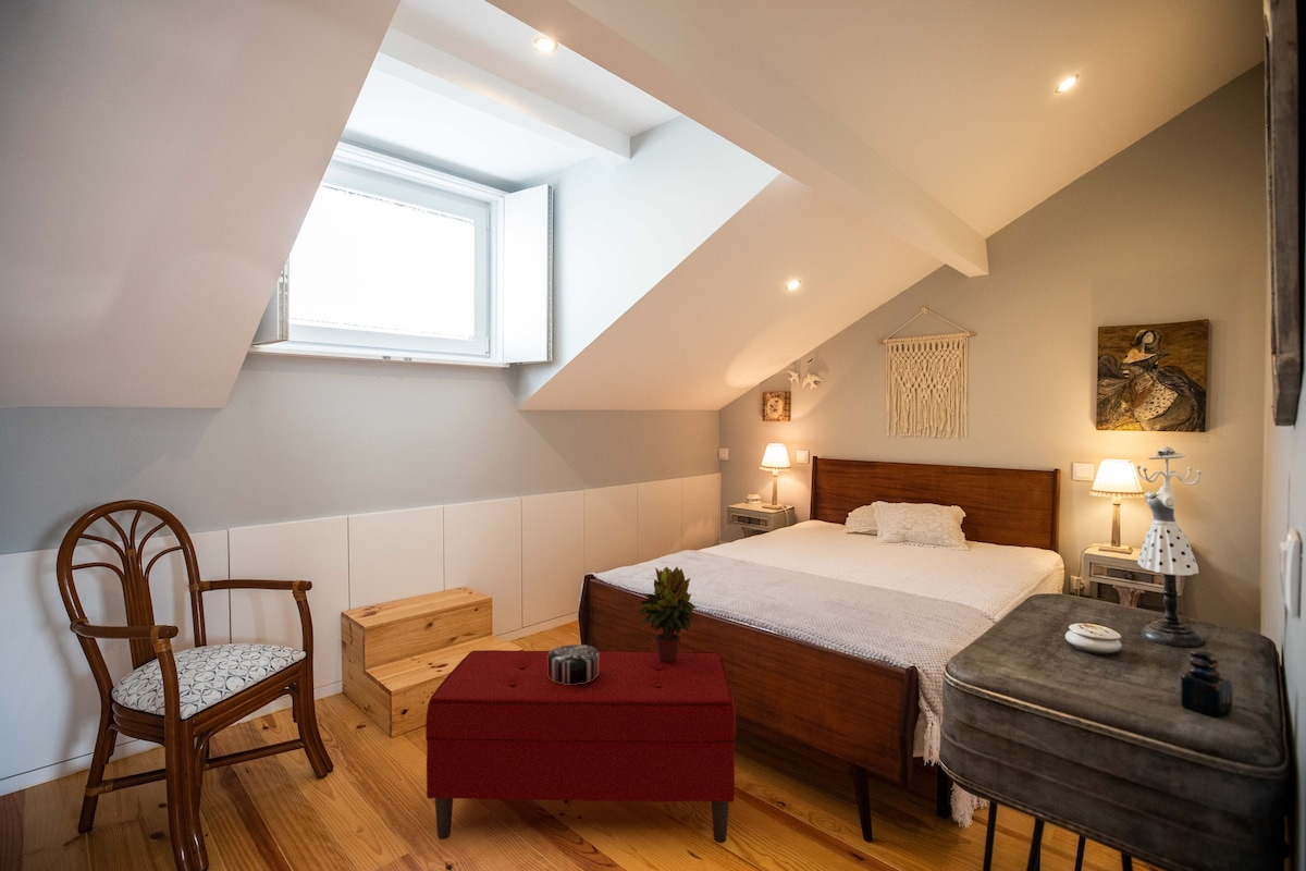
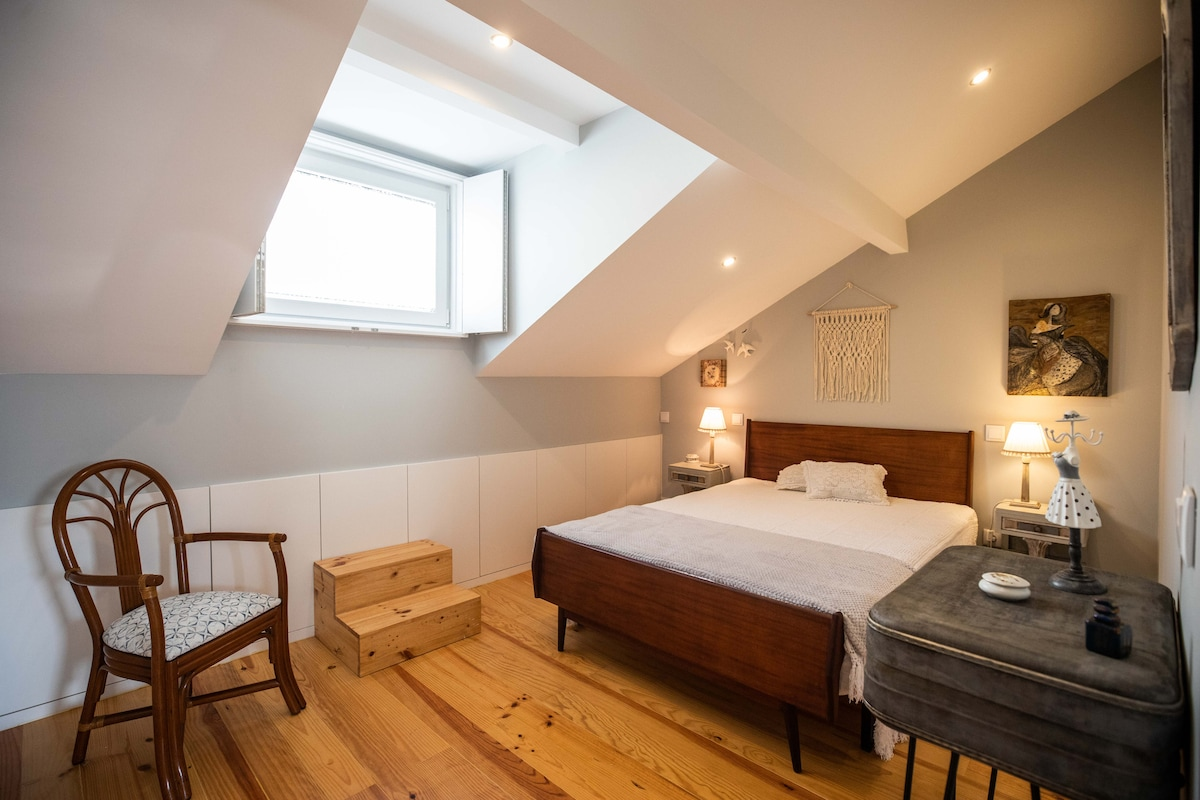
- bench [424,649,737,844]
- decorative box [547,643,599,685]
- potted plant [638,566,697,662]
